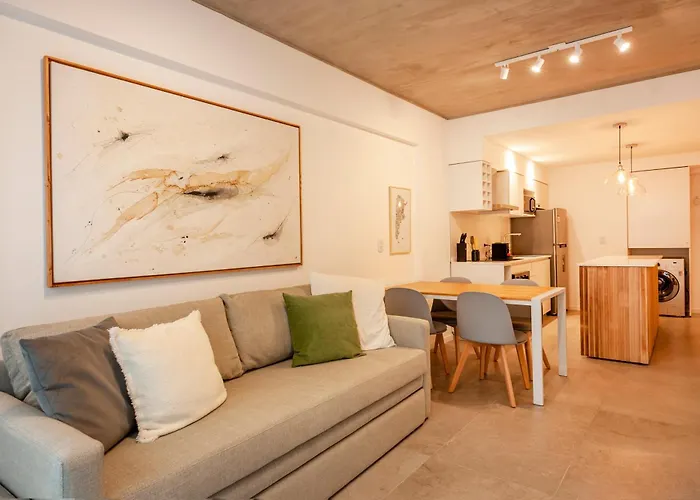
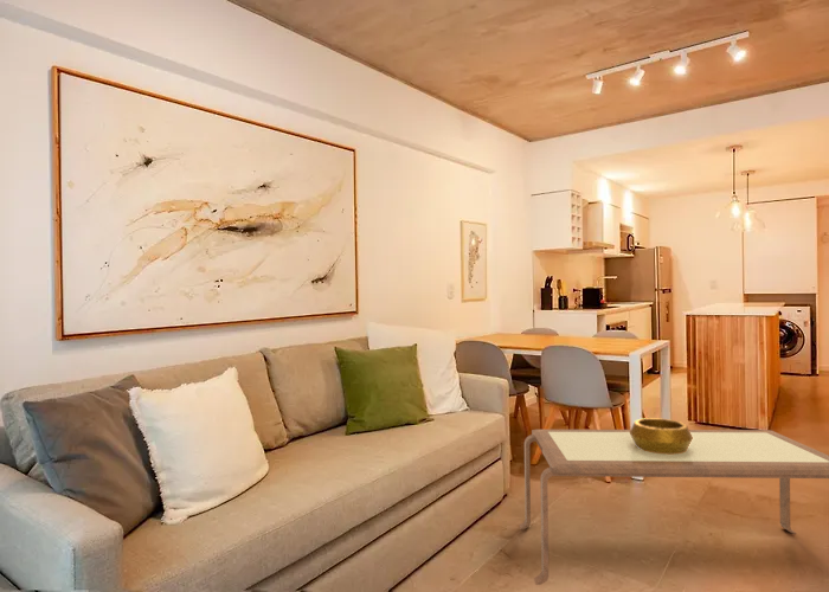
+ decorative bowl [630,417,693,455]
+ coffee table [518,429,829,586]
